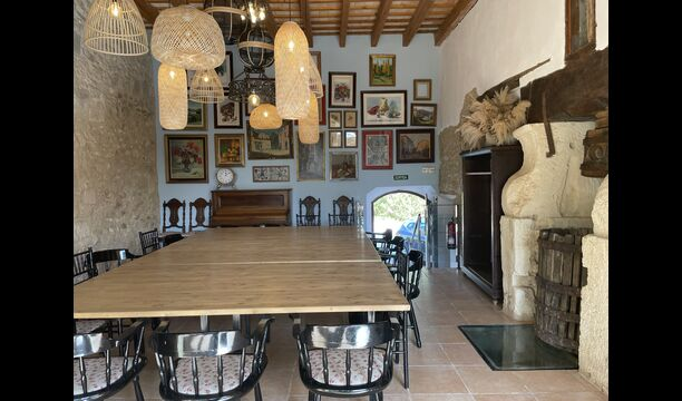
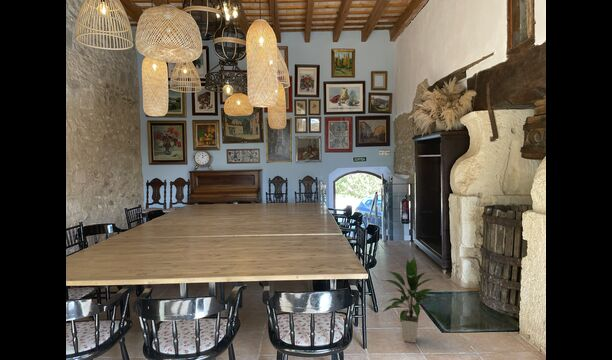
+ indoor plant [380,256,448,344]
